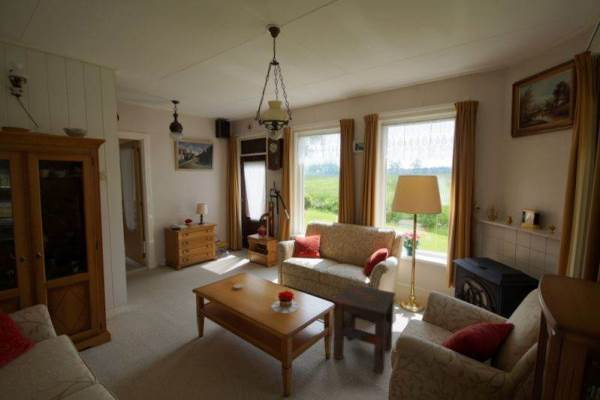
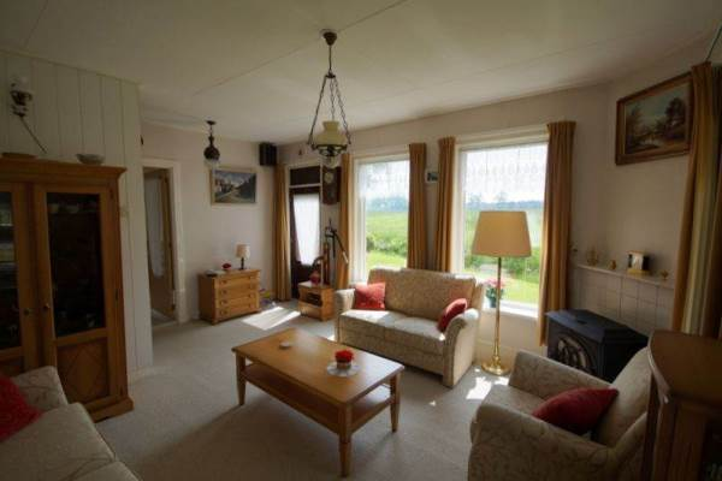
- side table [332,283,396,375]
